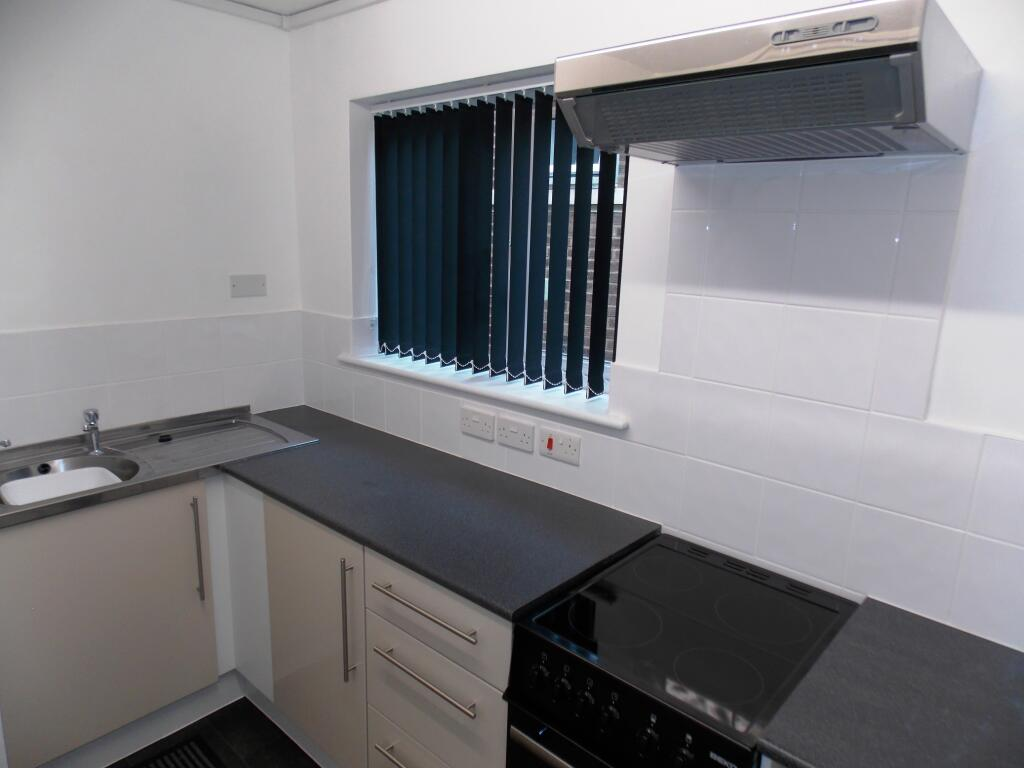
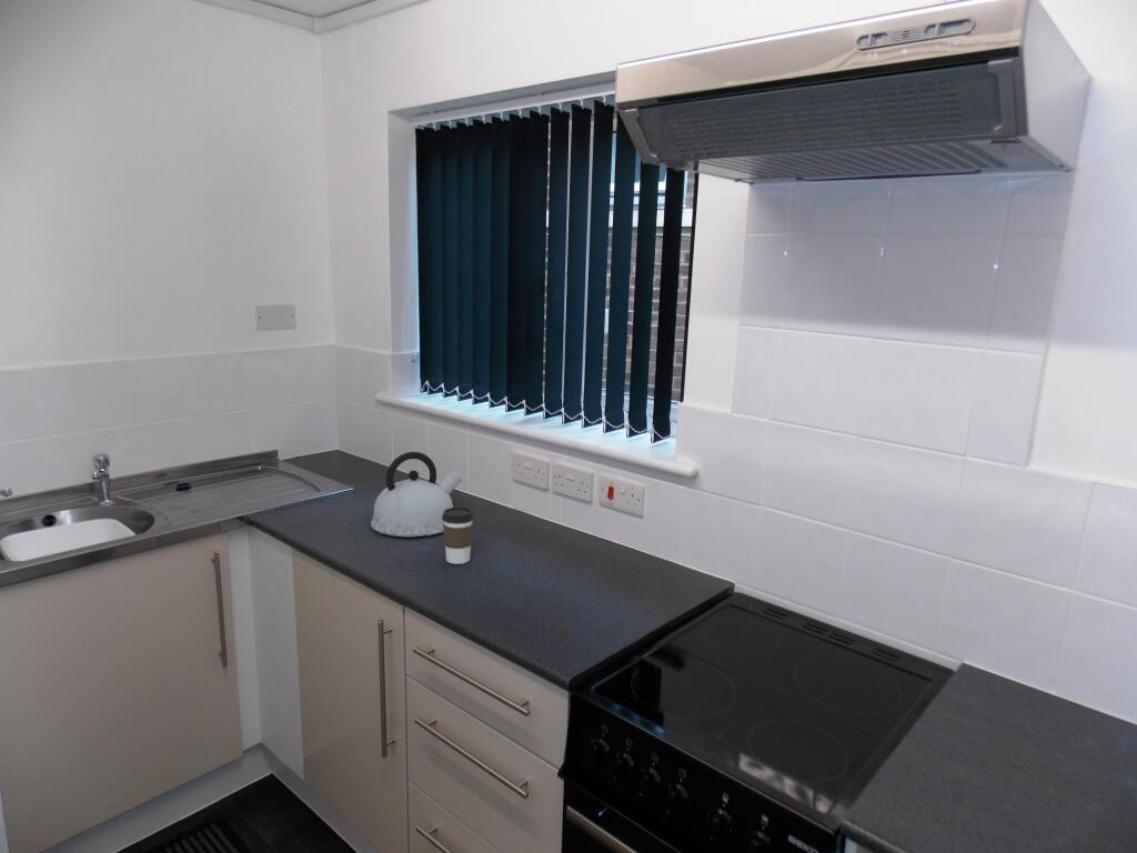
+ kettle [370,451,463,538]
+ coffee cup [442,506,475,565]
